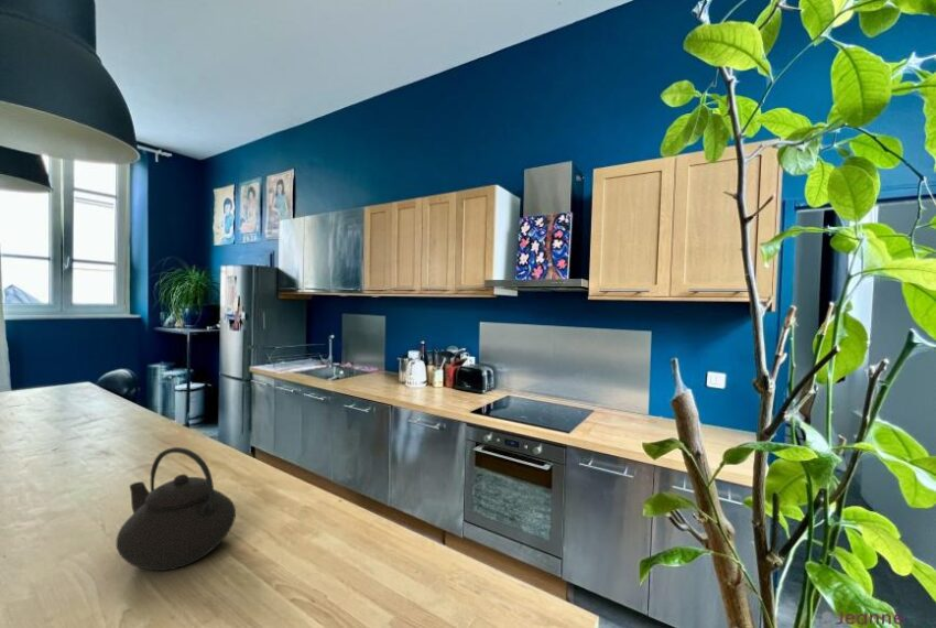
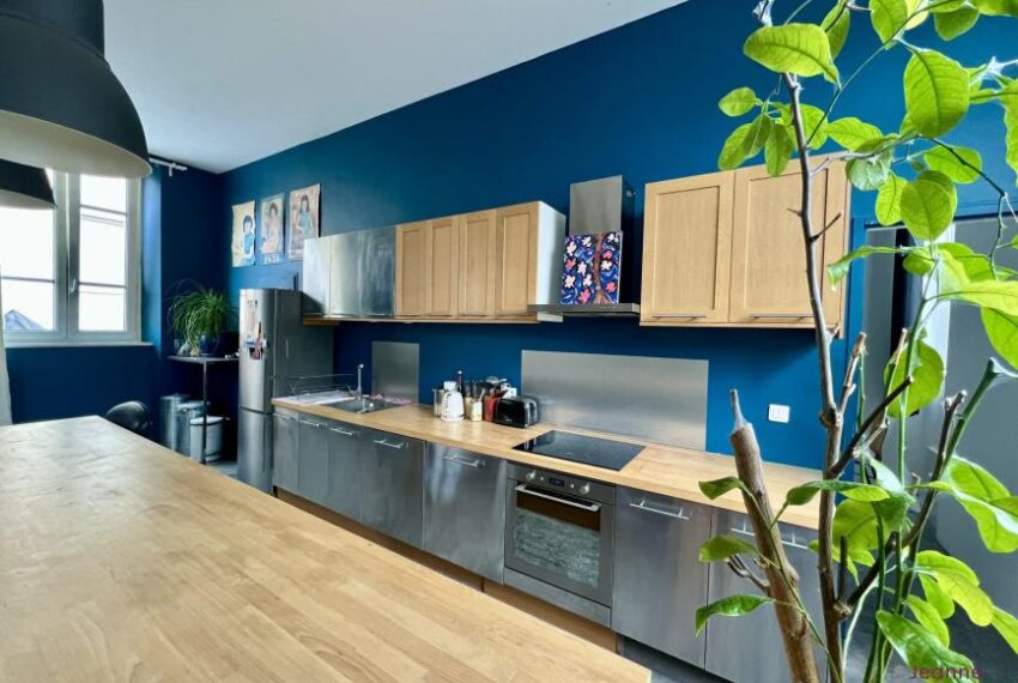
- teapot [116,446,237,572]
